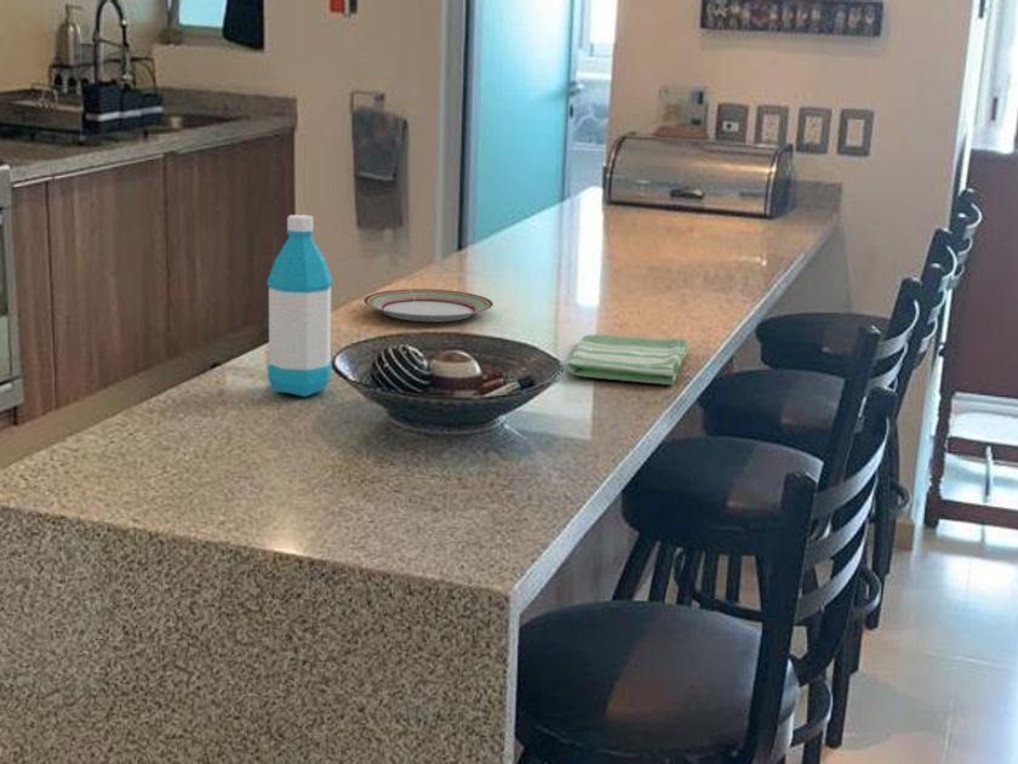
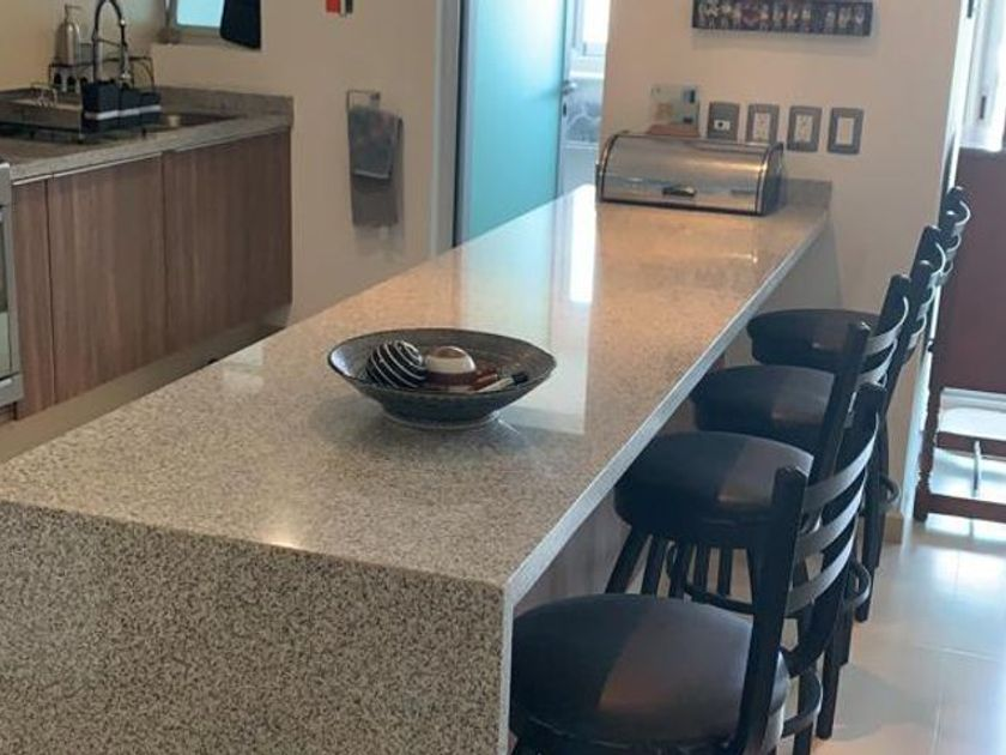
- water bottle [267,213,333,398]
- plate [362,287,494,323]
- dish towel [565,333,691,386]
